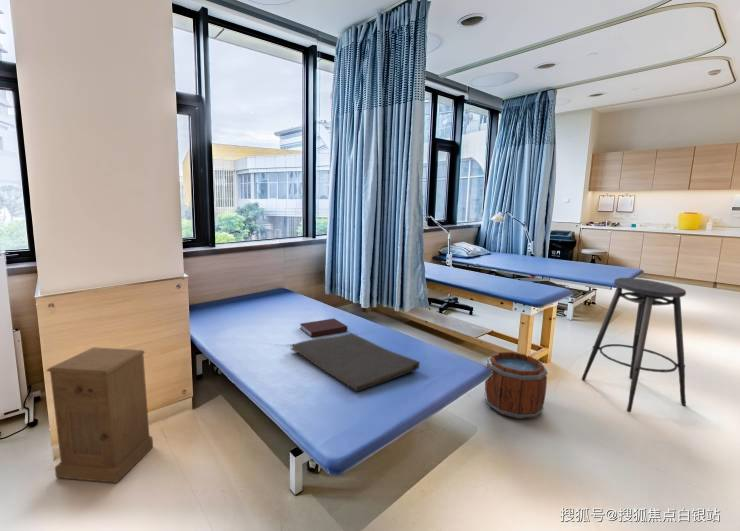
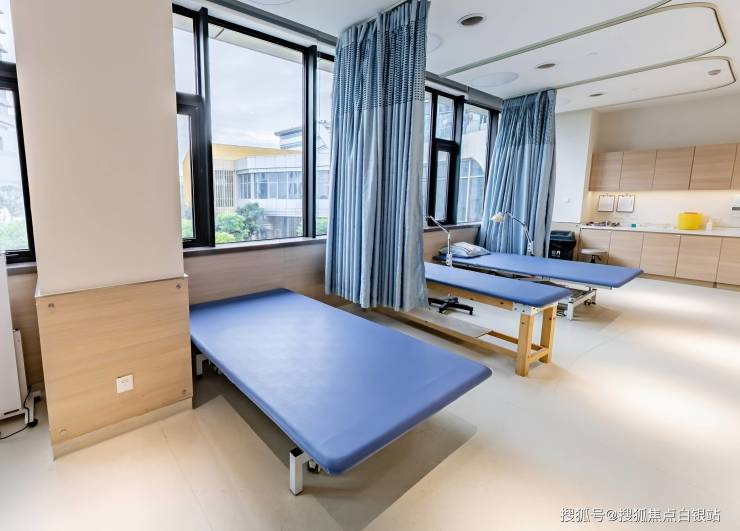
- nightstand [46,346,154,484]
- hand towel [289,332,421,392]
- bucket [483,351,549,420]
- stool [581,277,687,413]
- notebook [299,318,349,338]
